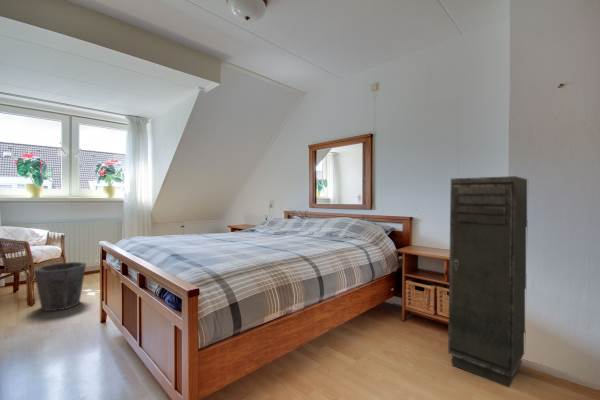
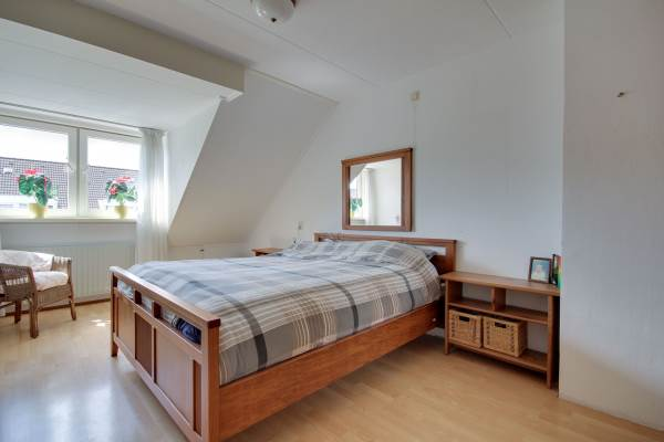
- storage cabinet [447,175,528,389]
- waste bin [33,261,87,312]
